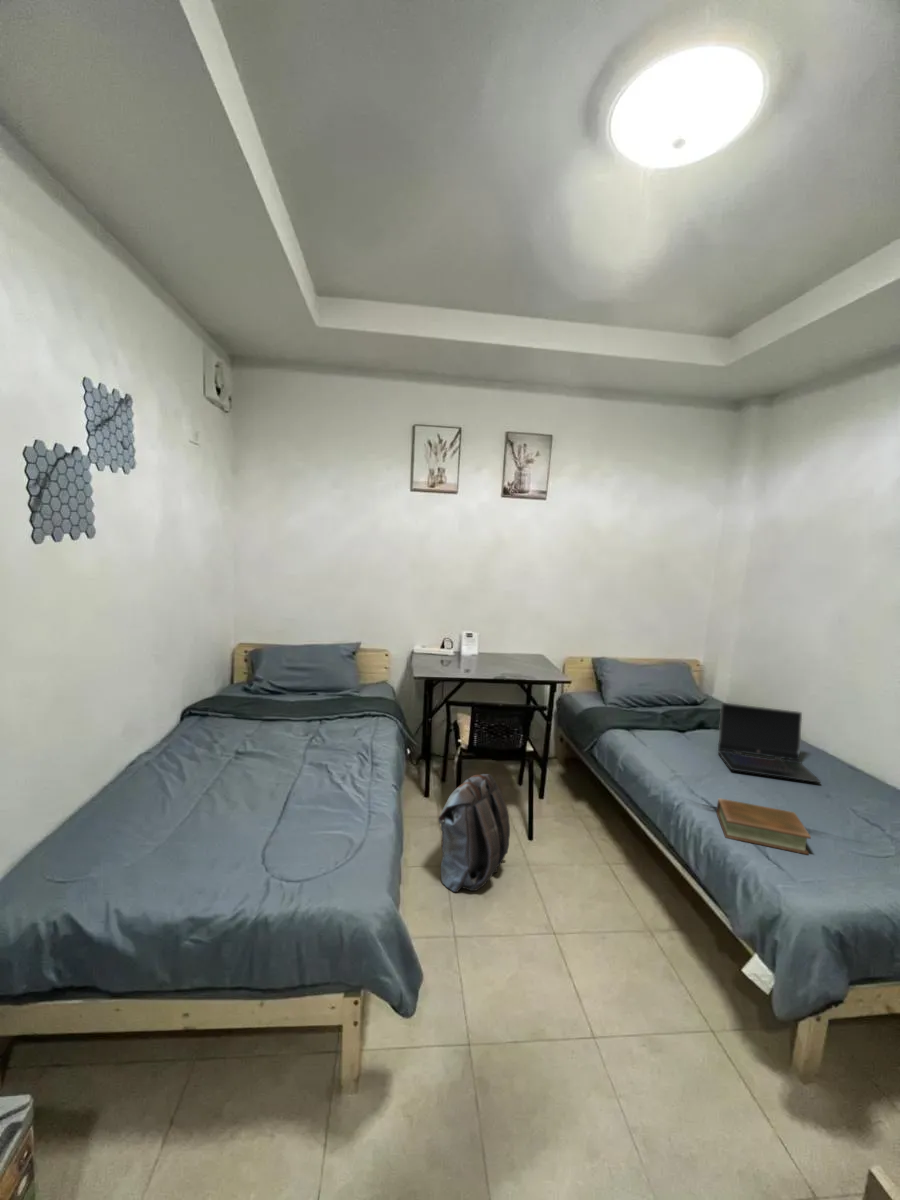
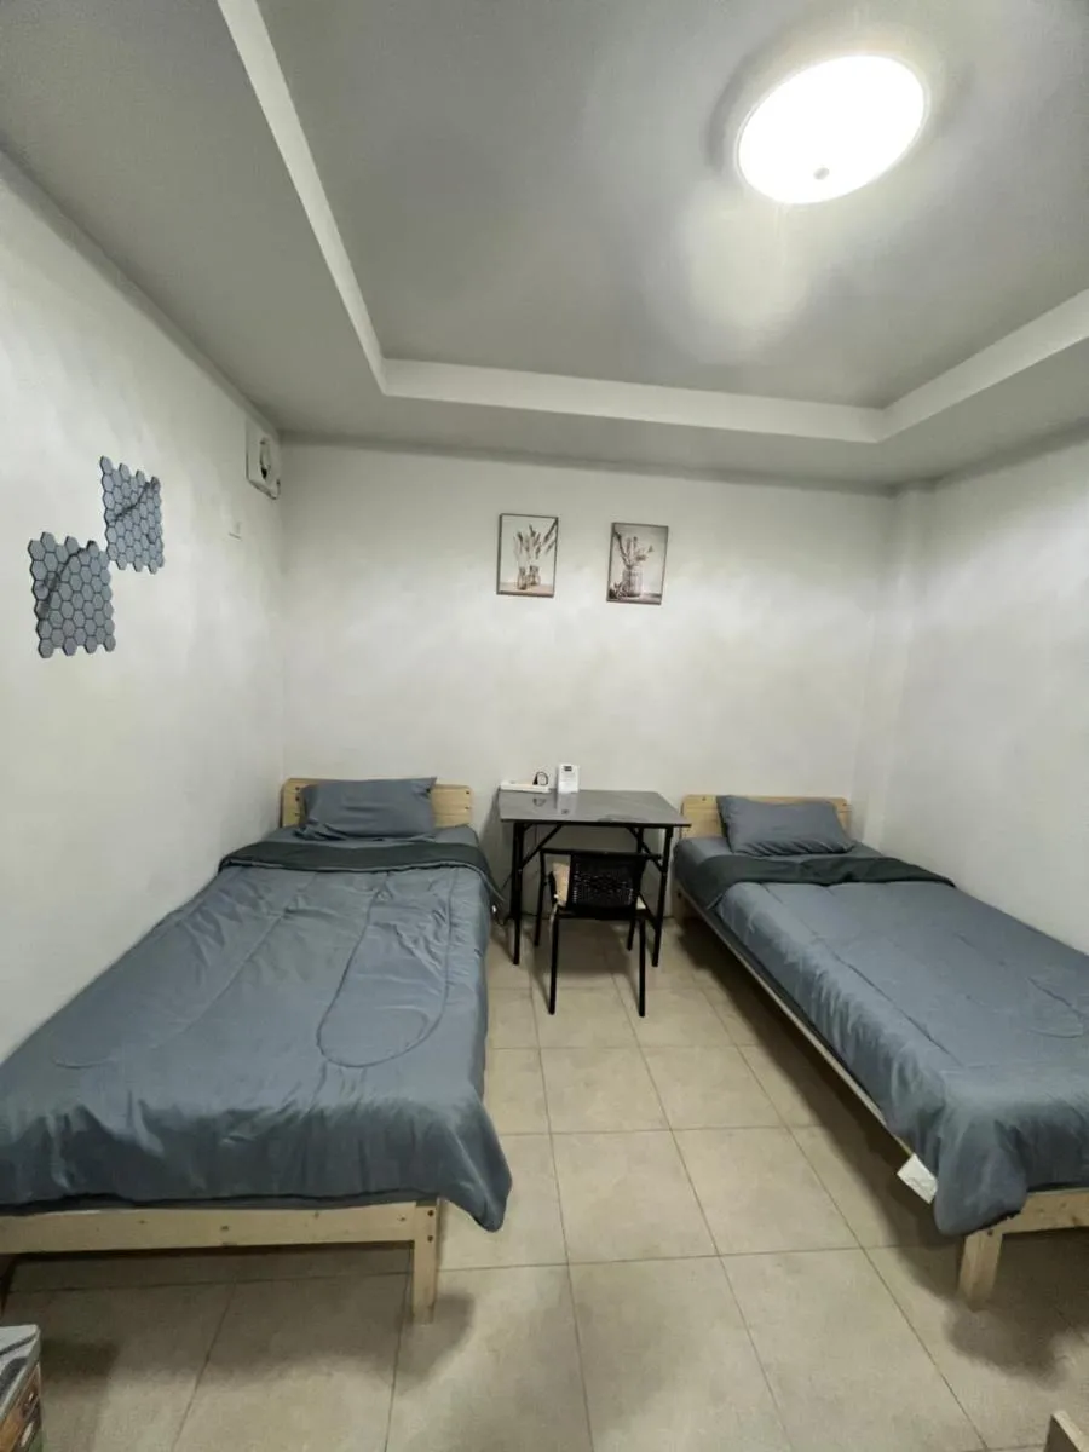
- book [716,797,812,856]
- laptop computer [717,702,822,784]
- backpack [437,773,511,893]
